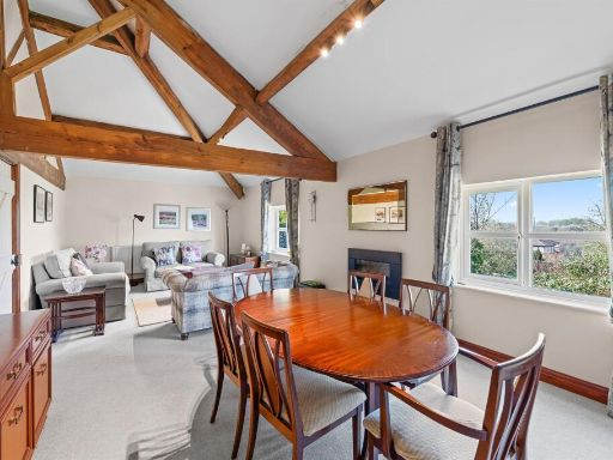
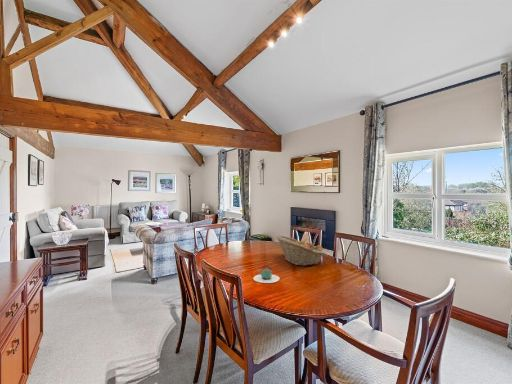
+ teapot [253,265,280,284]
+ fruit basket [275,234,327,267]
